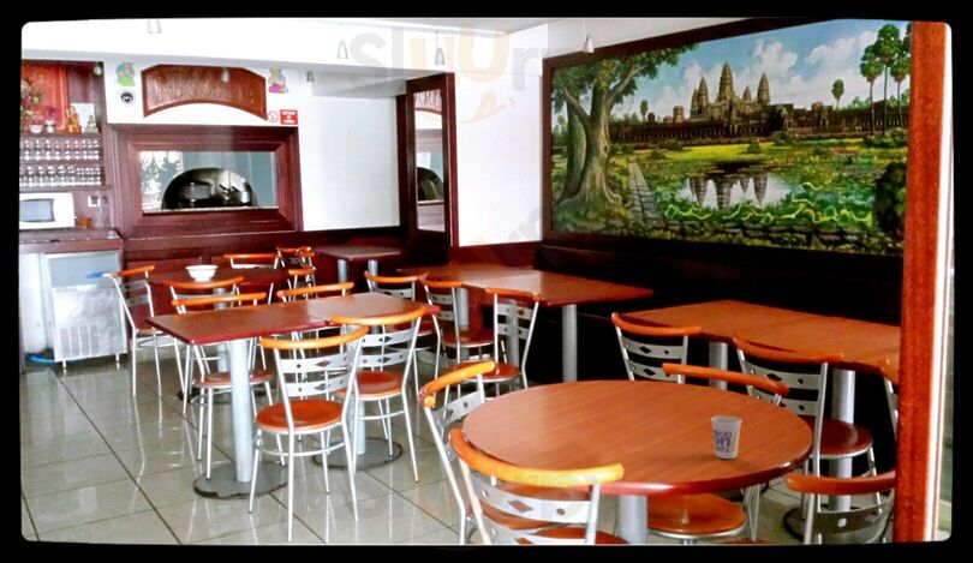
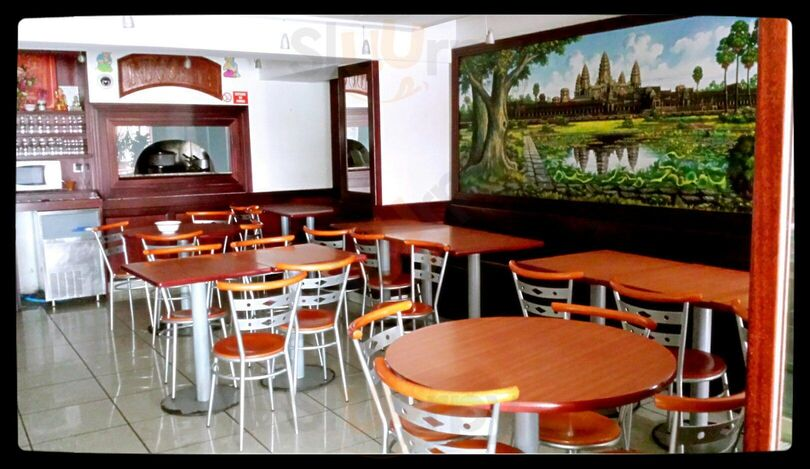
- cup [710,414,742,460]
